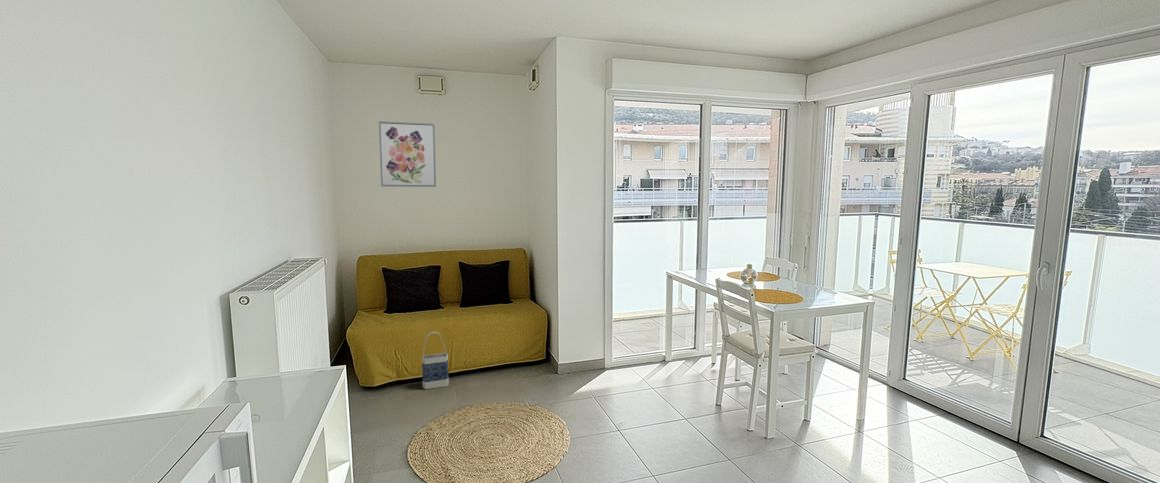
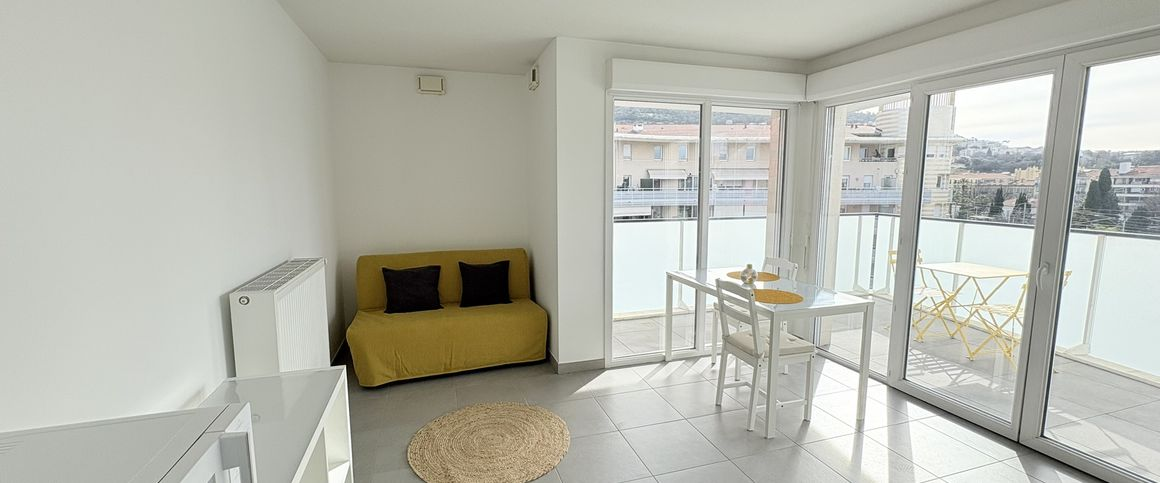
- bag [421,331,450,390]
- wall art [378,120,437,188]
